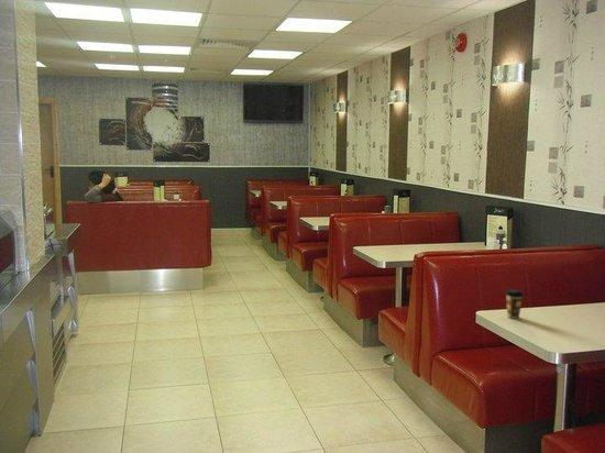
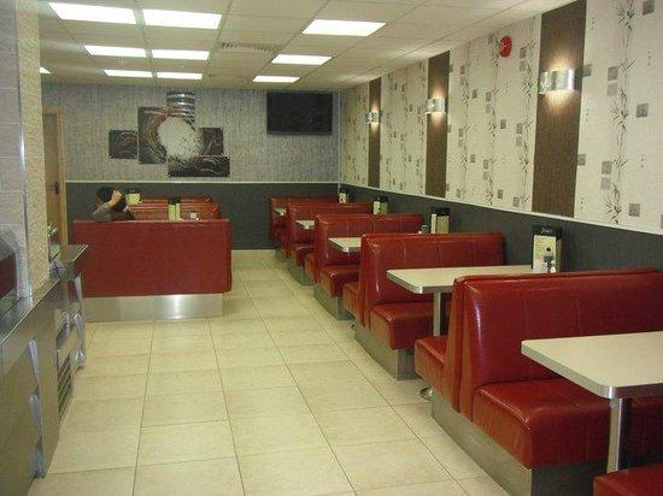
- coffee cup [505,288,525,320]
